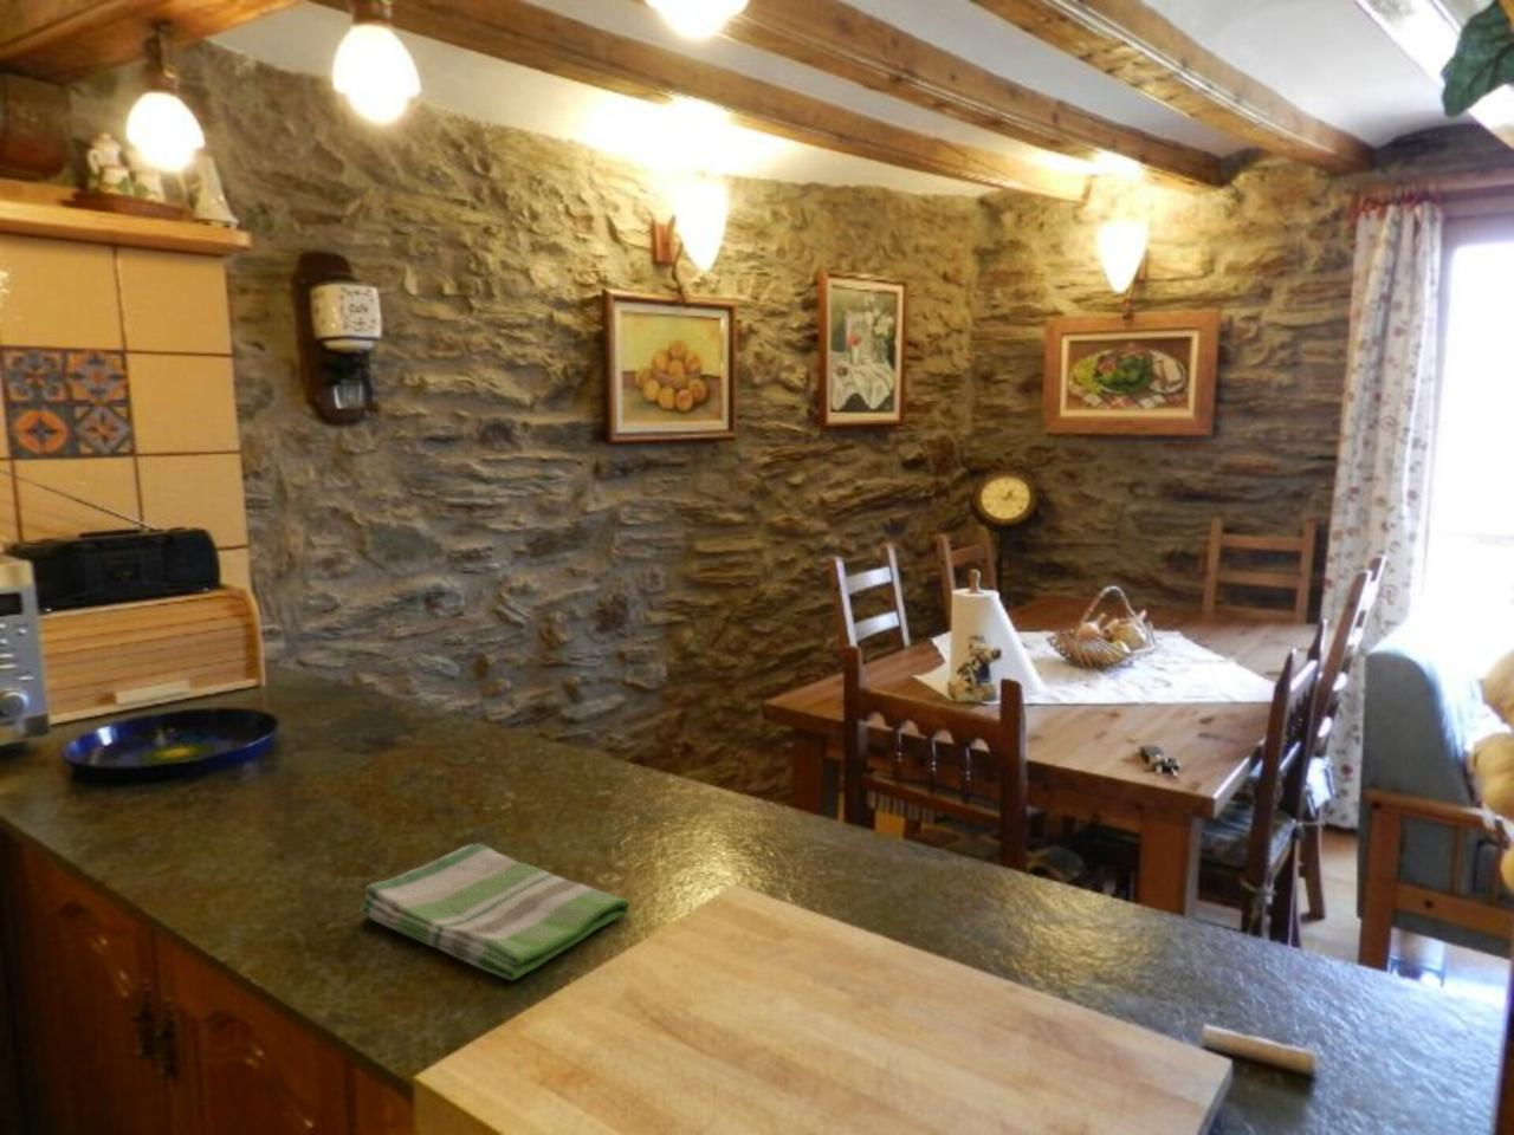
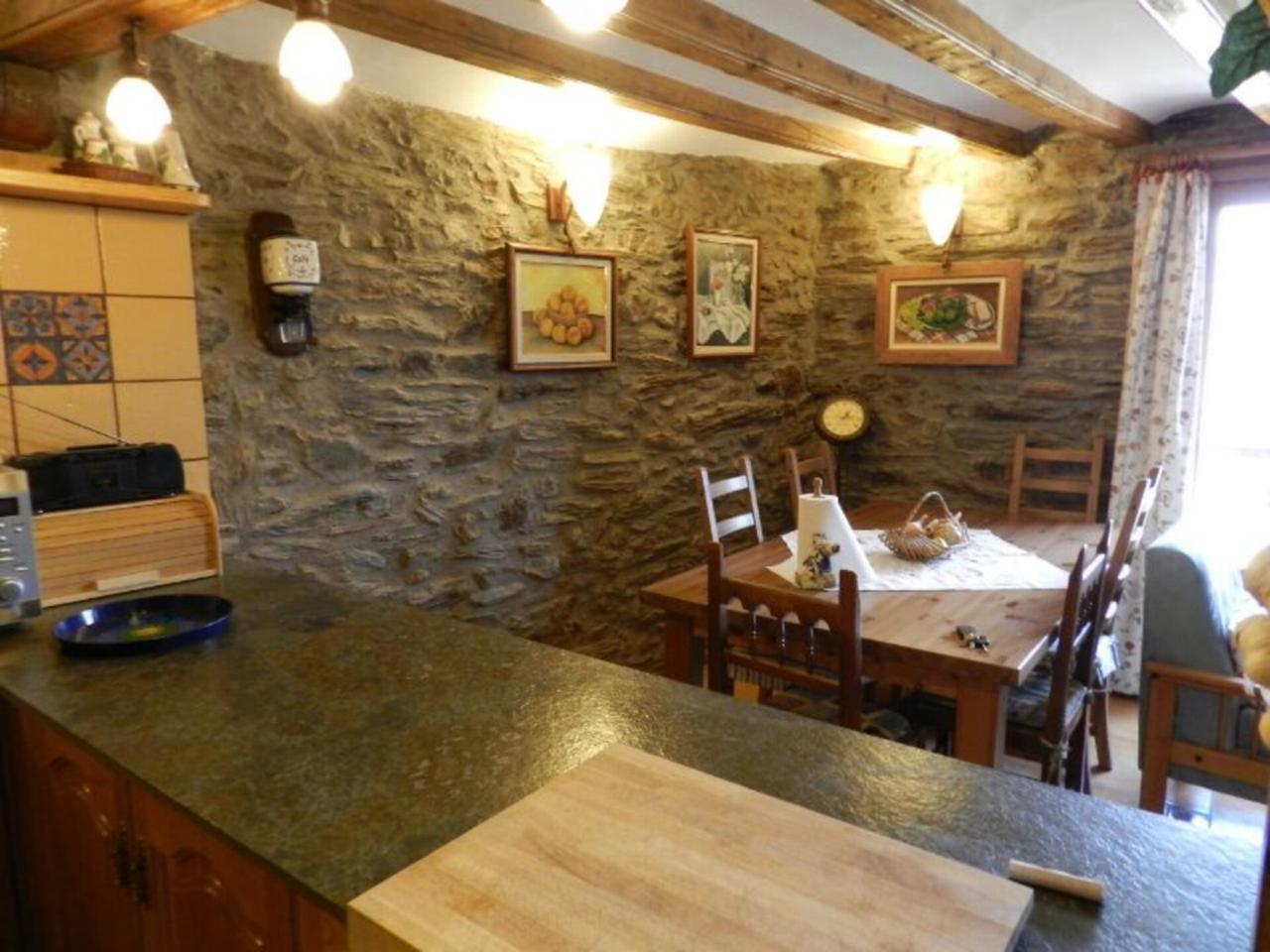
- dish towel [359,843,631,981]
